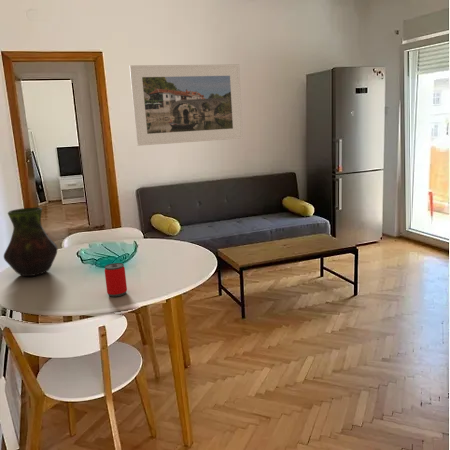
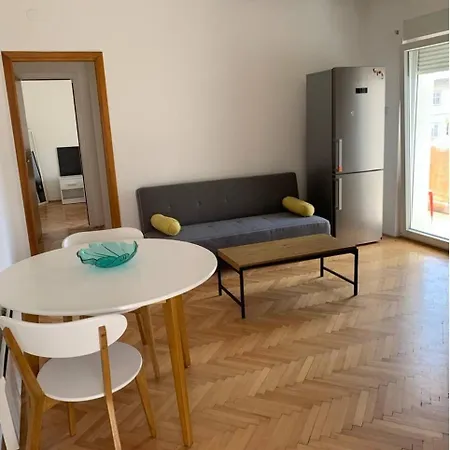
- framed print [128,63,244,147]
- beverage can [104,262,128,298]
- vase [3,206,59,277]
